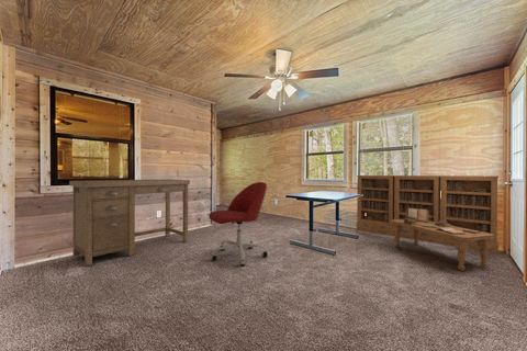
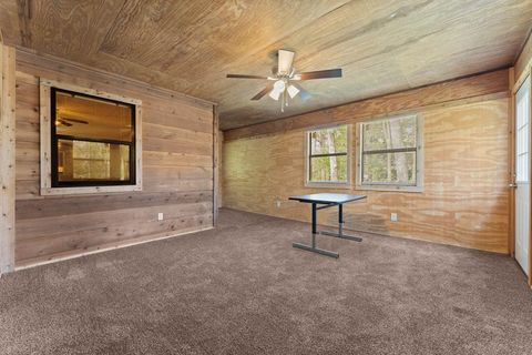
- bookcase [356,174,500,272]
- office chair [208,181,269,267]
- desk [68,178,191,268]
